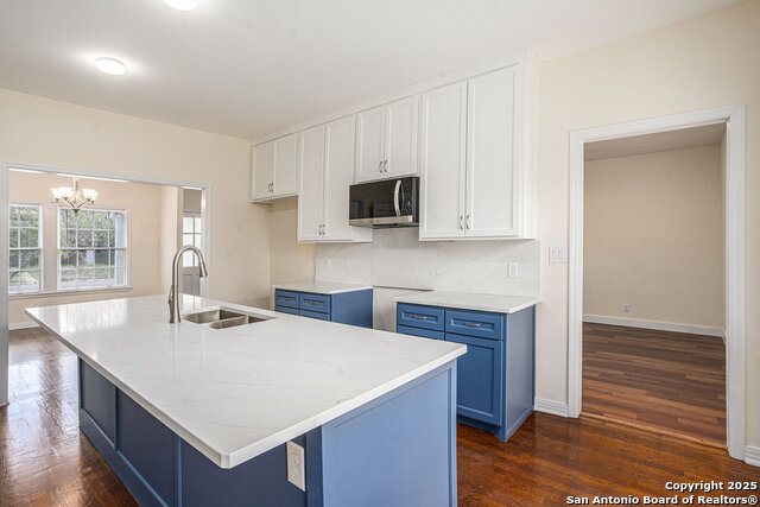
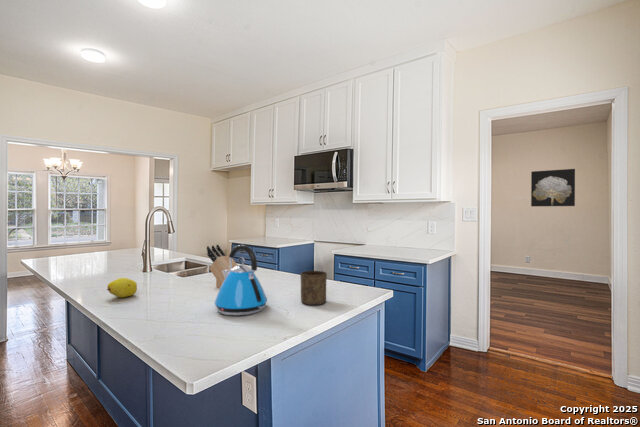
+ kettle [214,244,268,316]
+ cup [299,270,328,306]
+ knife block [206,244,238,289]
+ fruit [106,277,138,298]
+ wall art [530,168,576,207]
